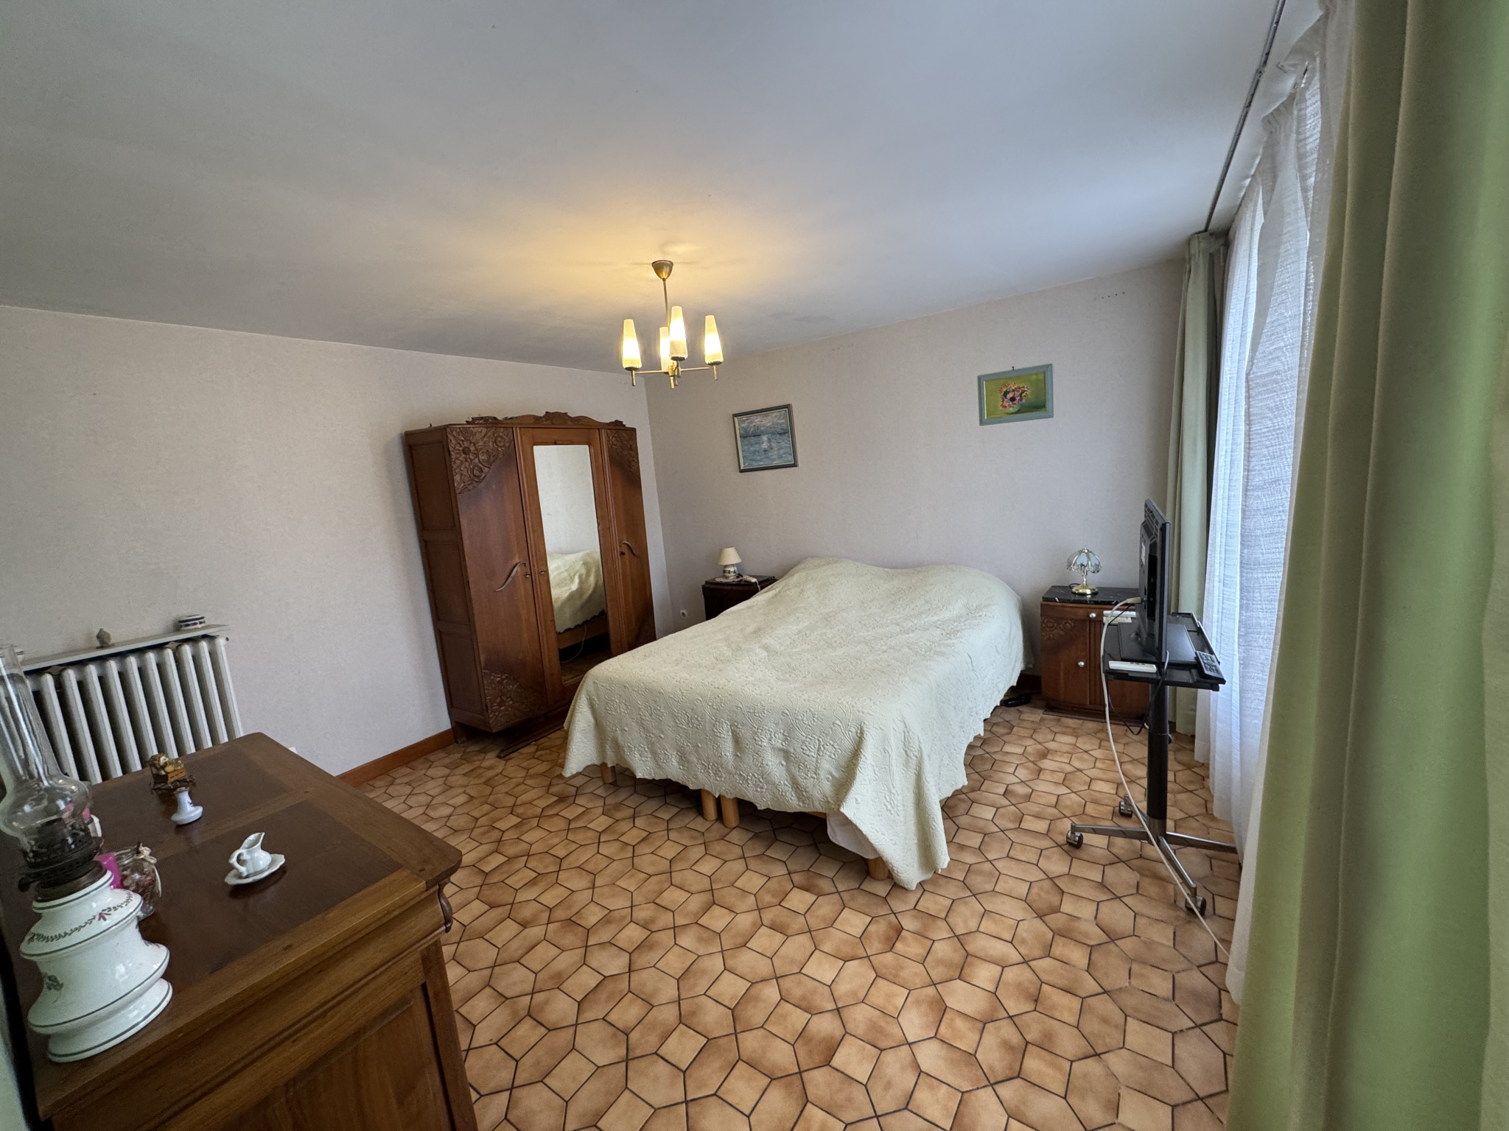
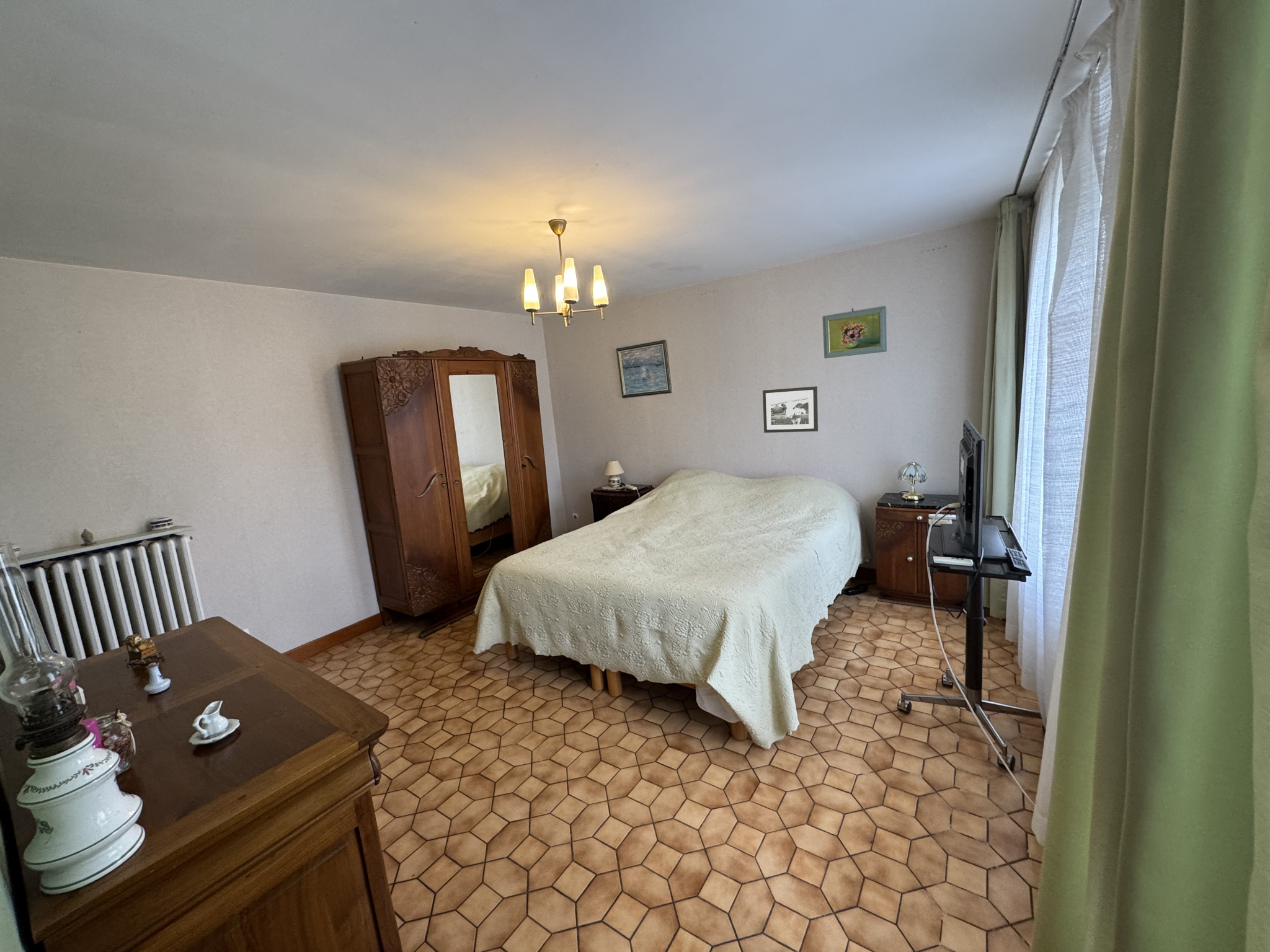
+ picture frame [762,386,819,433]
